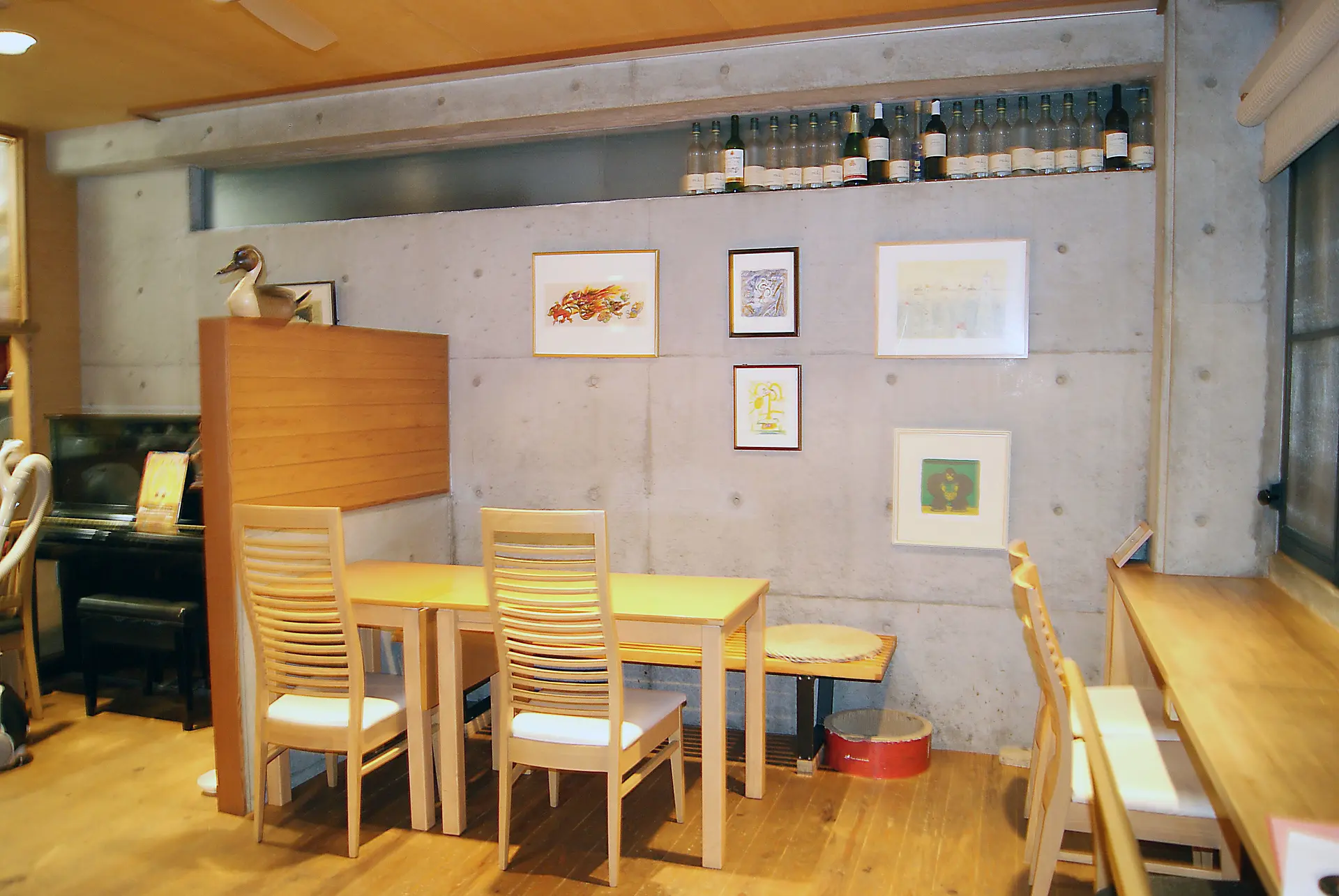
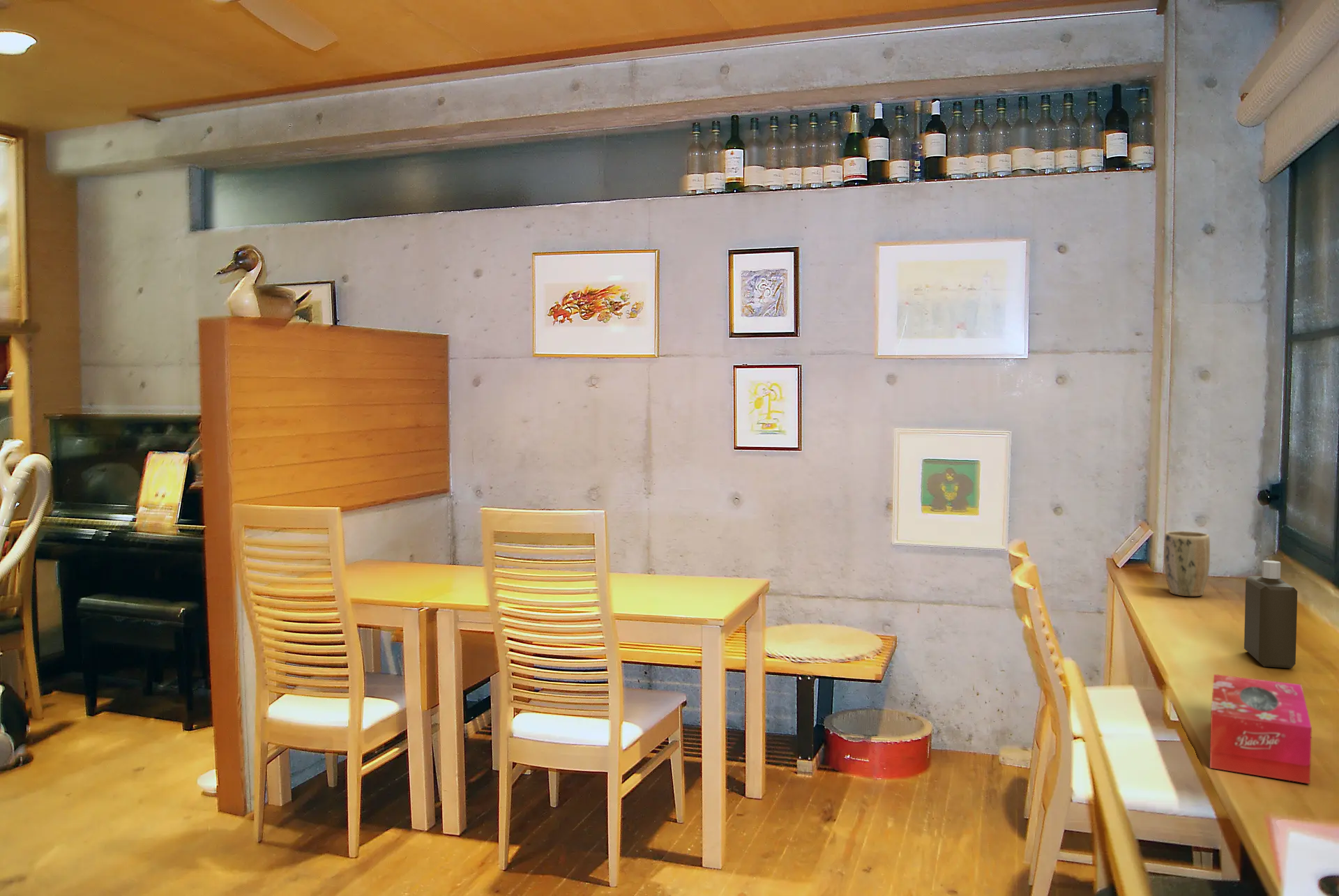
+ bottle [1243,560,1298,669]
+ plant pot [1163,531,1211,597]
+ tissue box [1209,674,1312,784]
